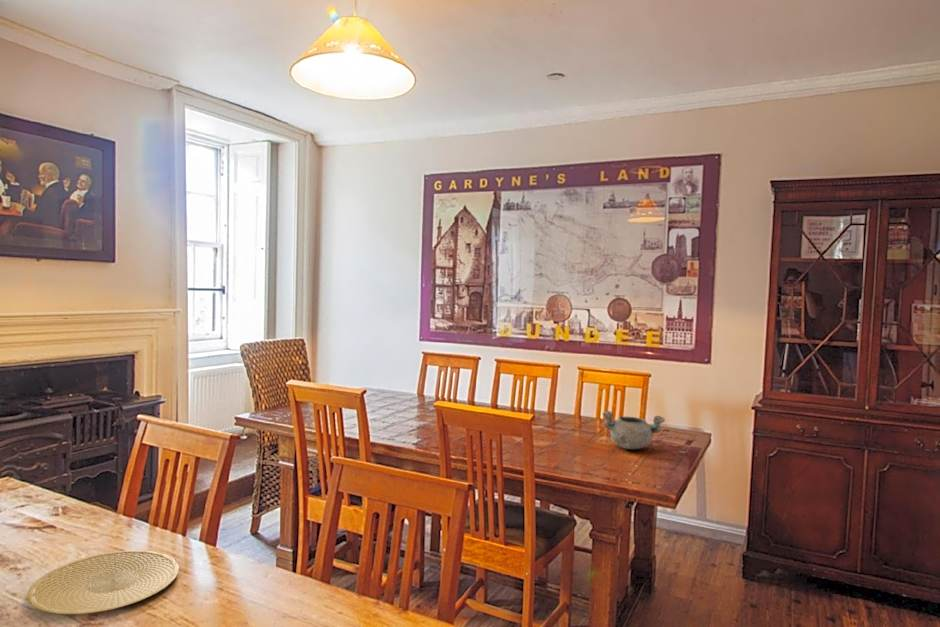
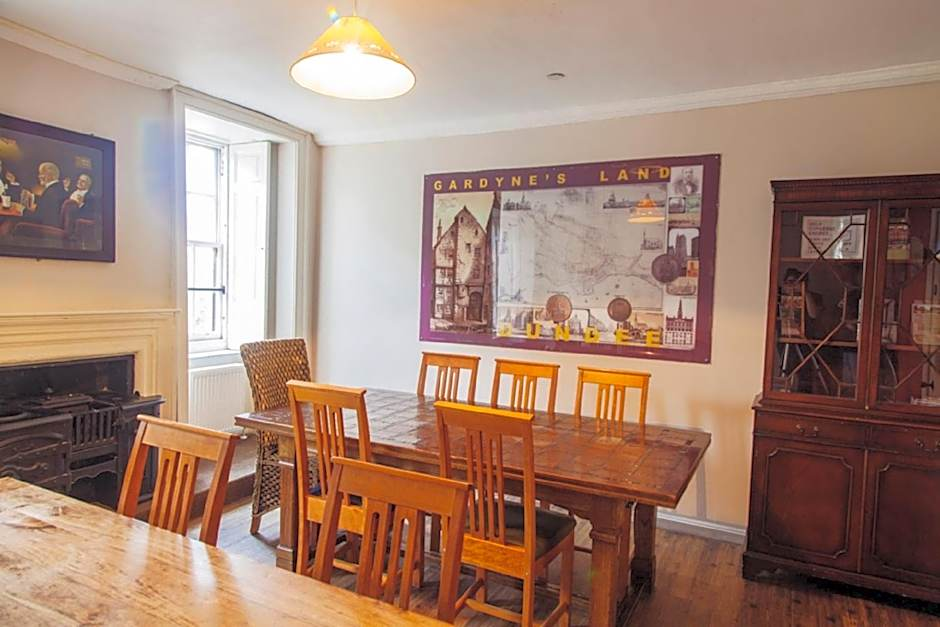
- plate [27,549,180,615]
- decorative bowl [601,410,666,450]
